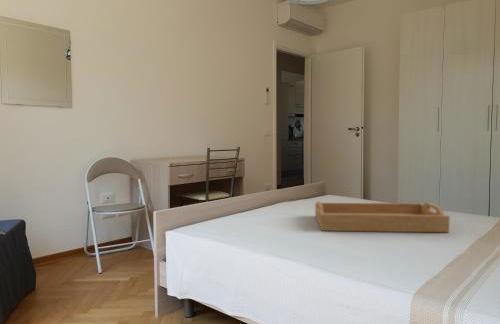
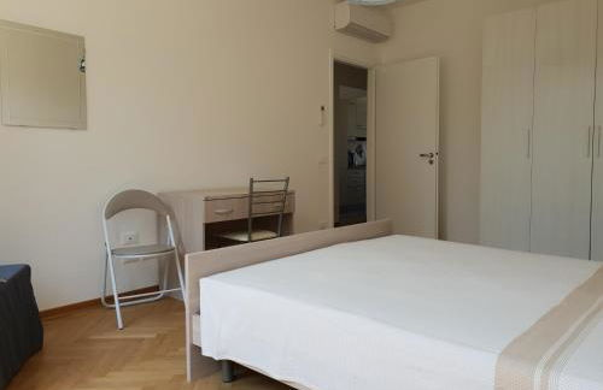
- serving tray [314,200,451,233]
